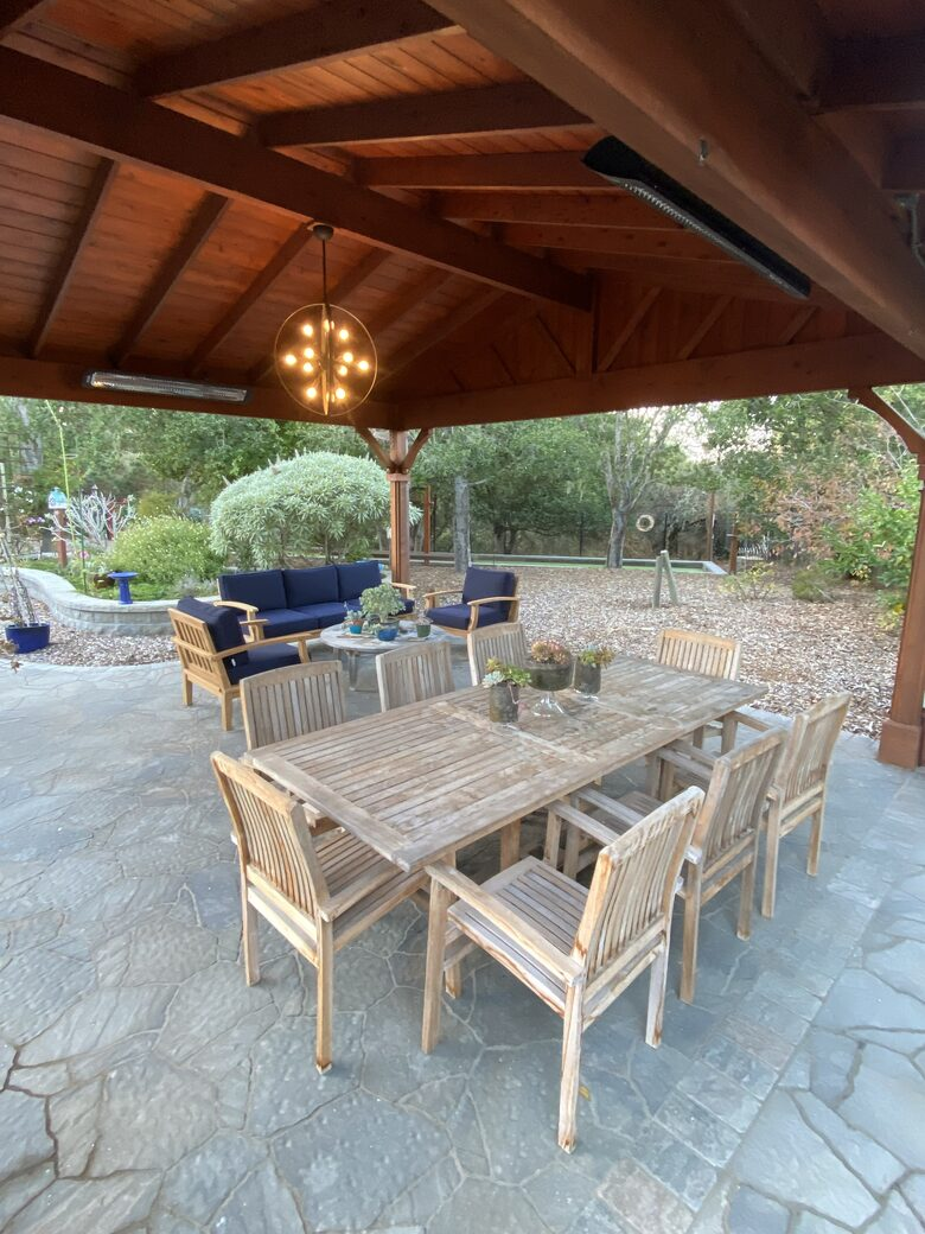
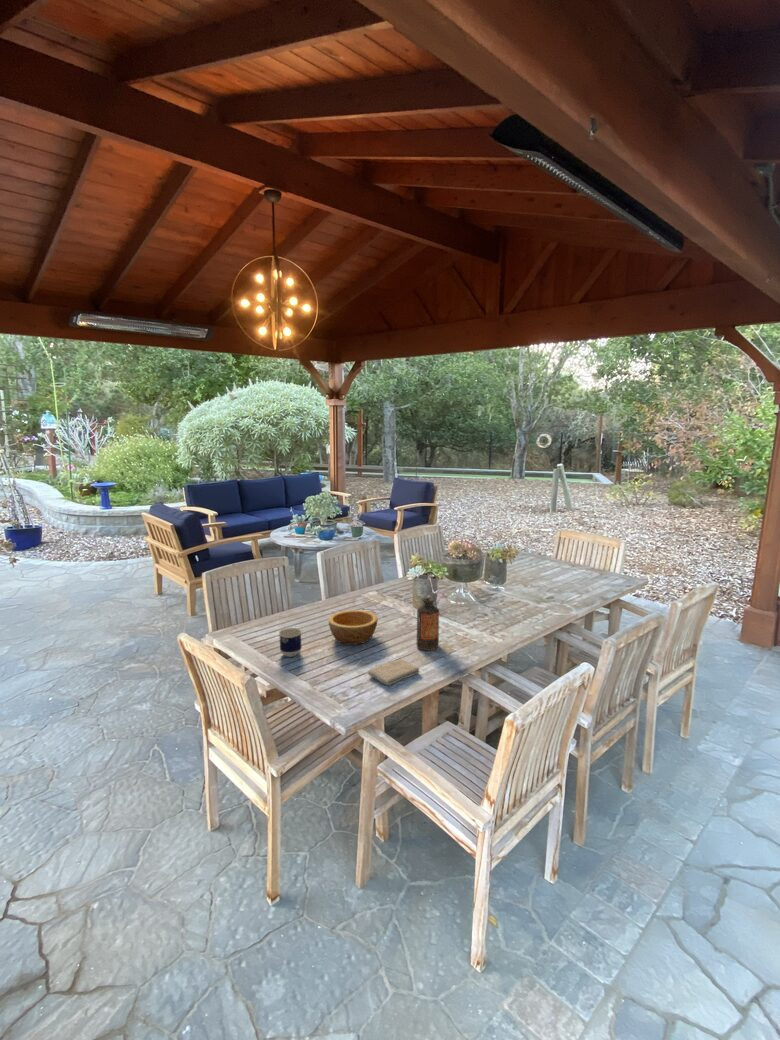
+ cup [278,627,303,658]
+ bowl [328,609,379,646]
+ washcloth [367,658,420,686]
+ bottle [416,597,440,652]
